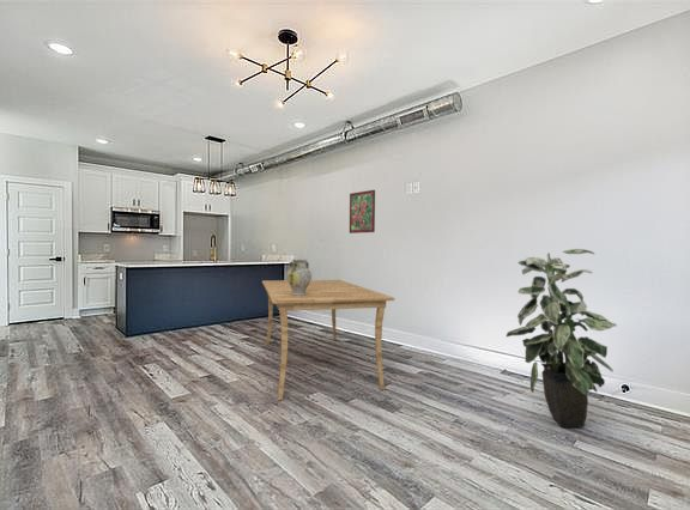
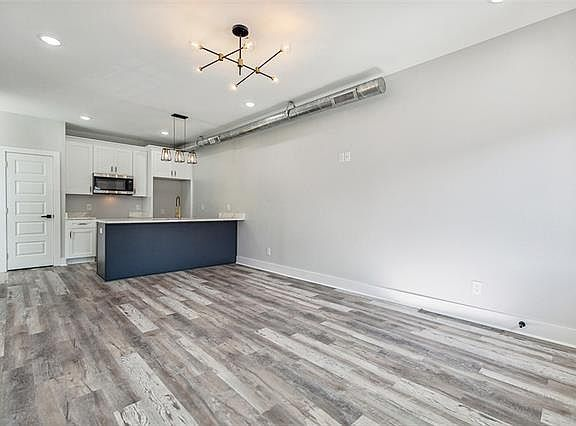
- dining table [261,279,395,401]
- indoor plant [504,248,618,429]
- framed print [349,189,376,235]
- ceramic jug [285,259,313,296]
